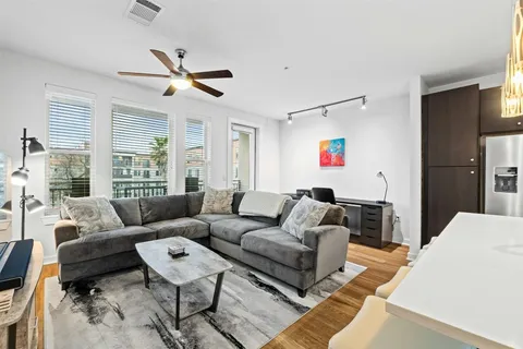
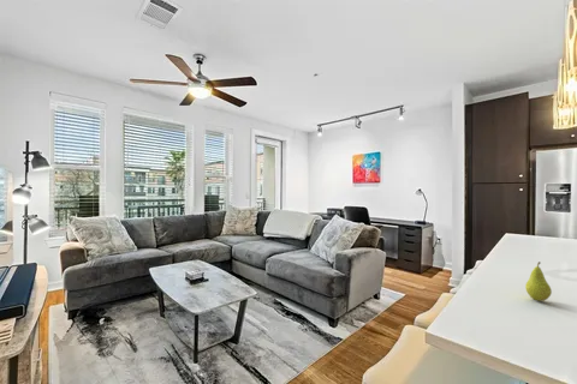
+ fruit [524,260,553,302]
